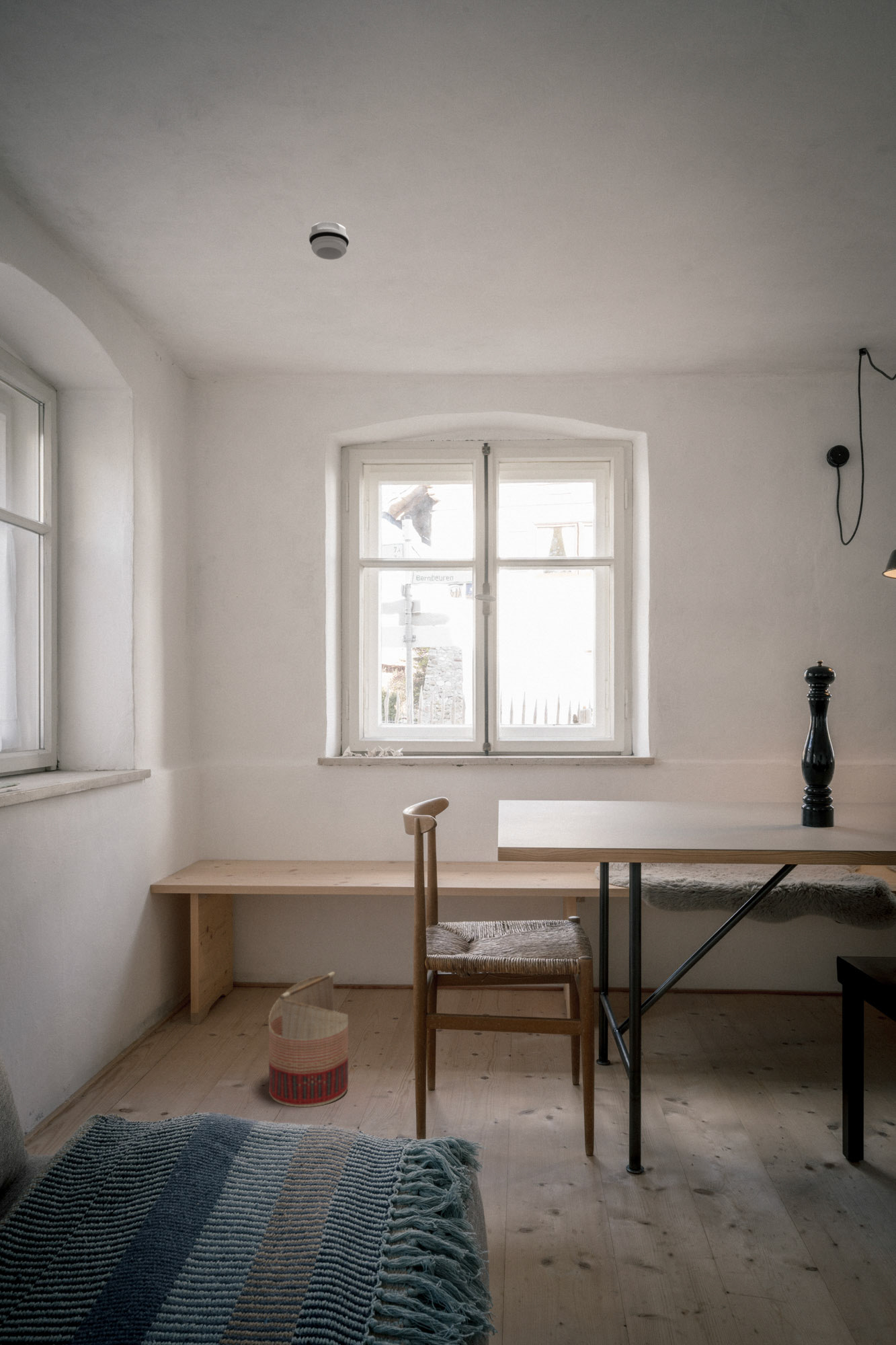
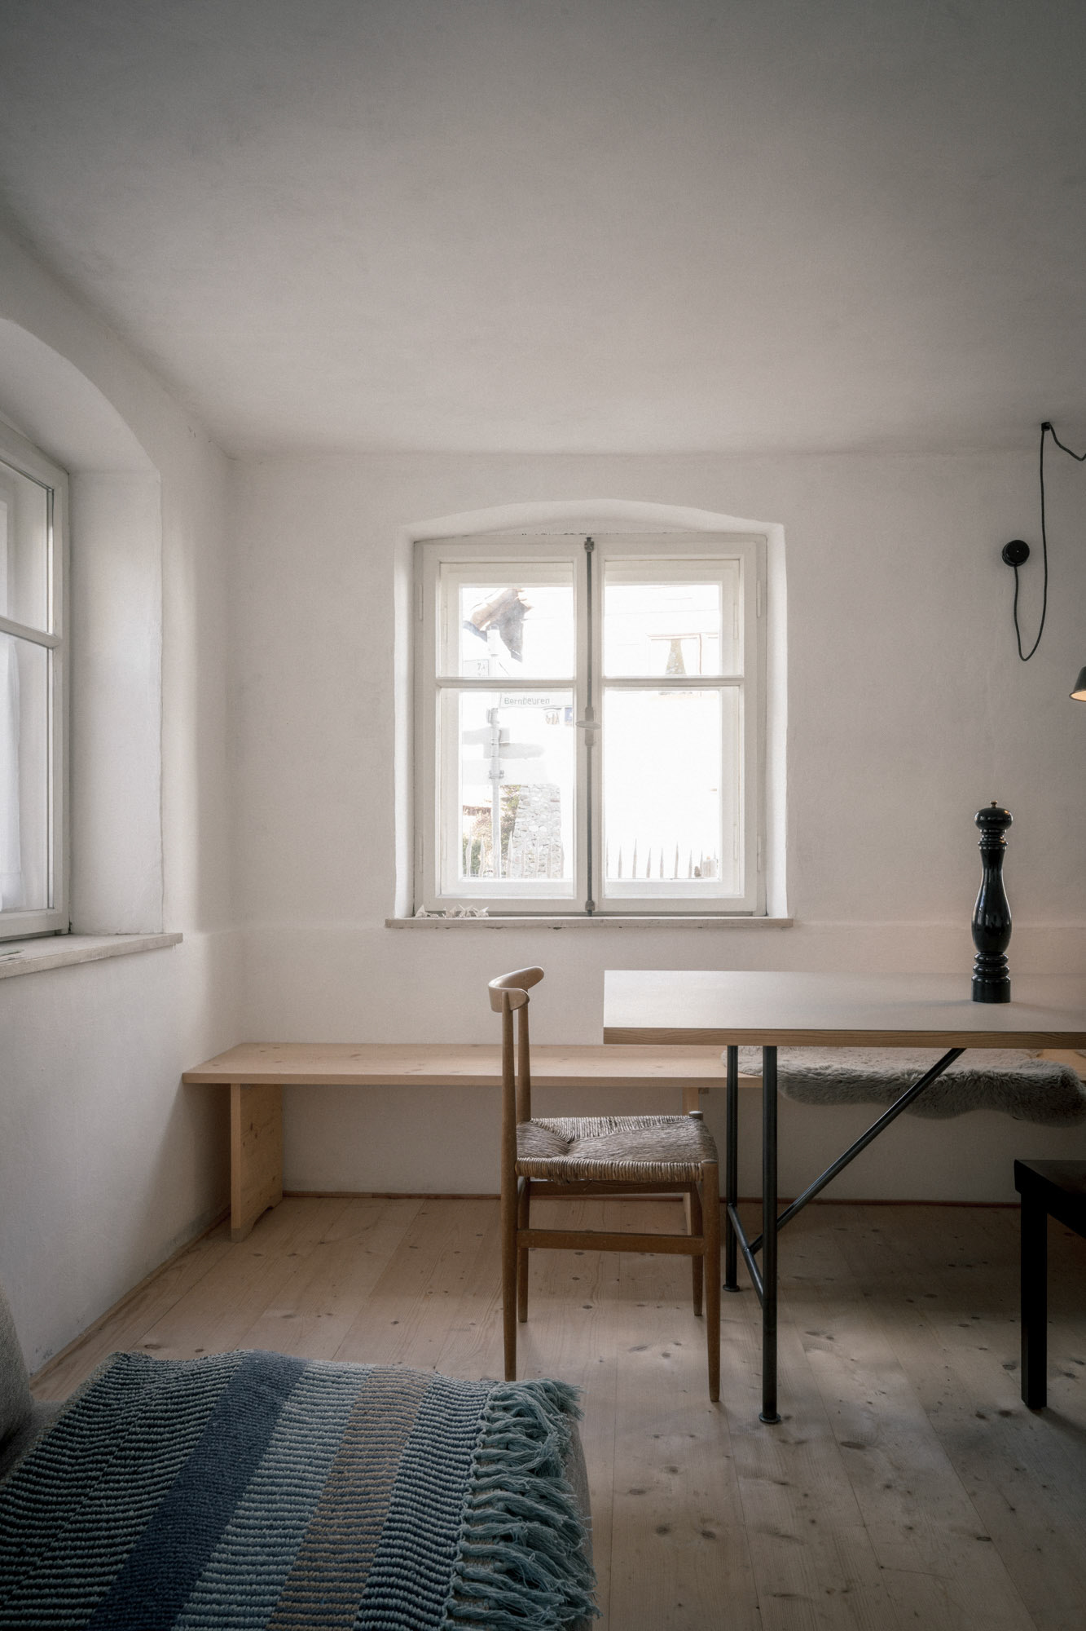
- basket [268,971,349,1108]
- smoke detector [309,221,350,260]
